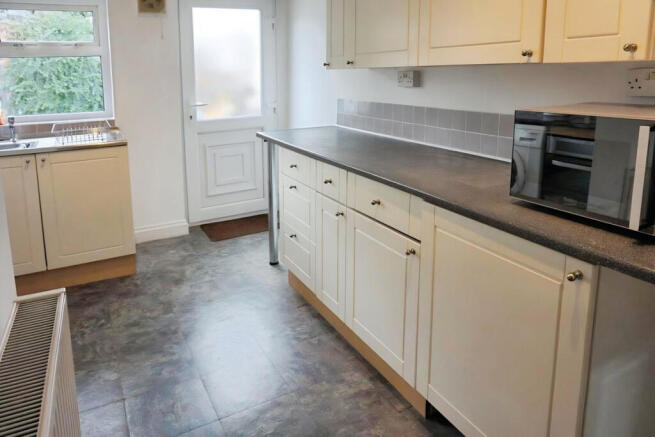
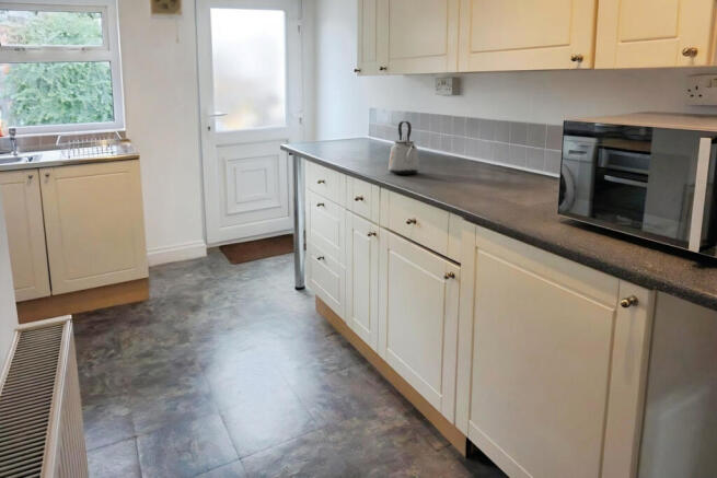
+ kettle [388,120,420,176]
